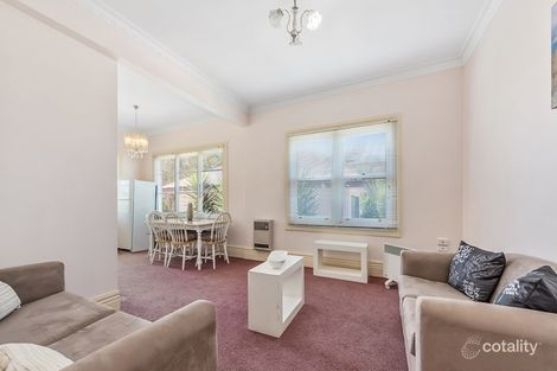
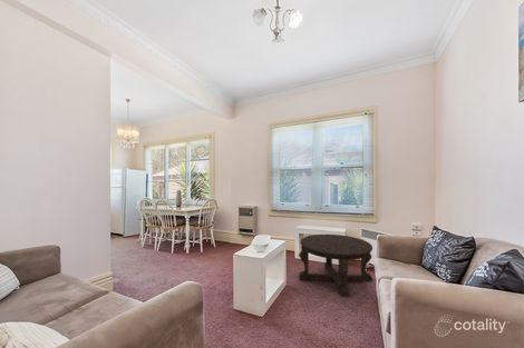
+ coffee table [298,233,375,298]
